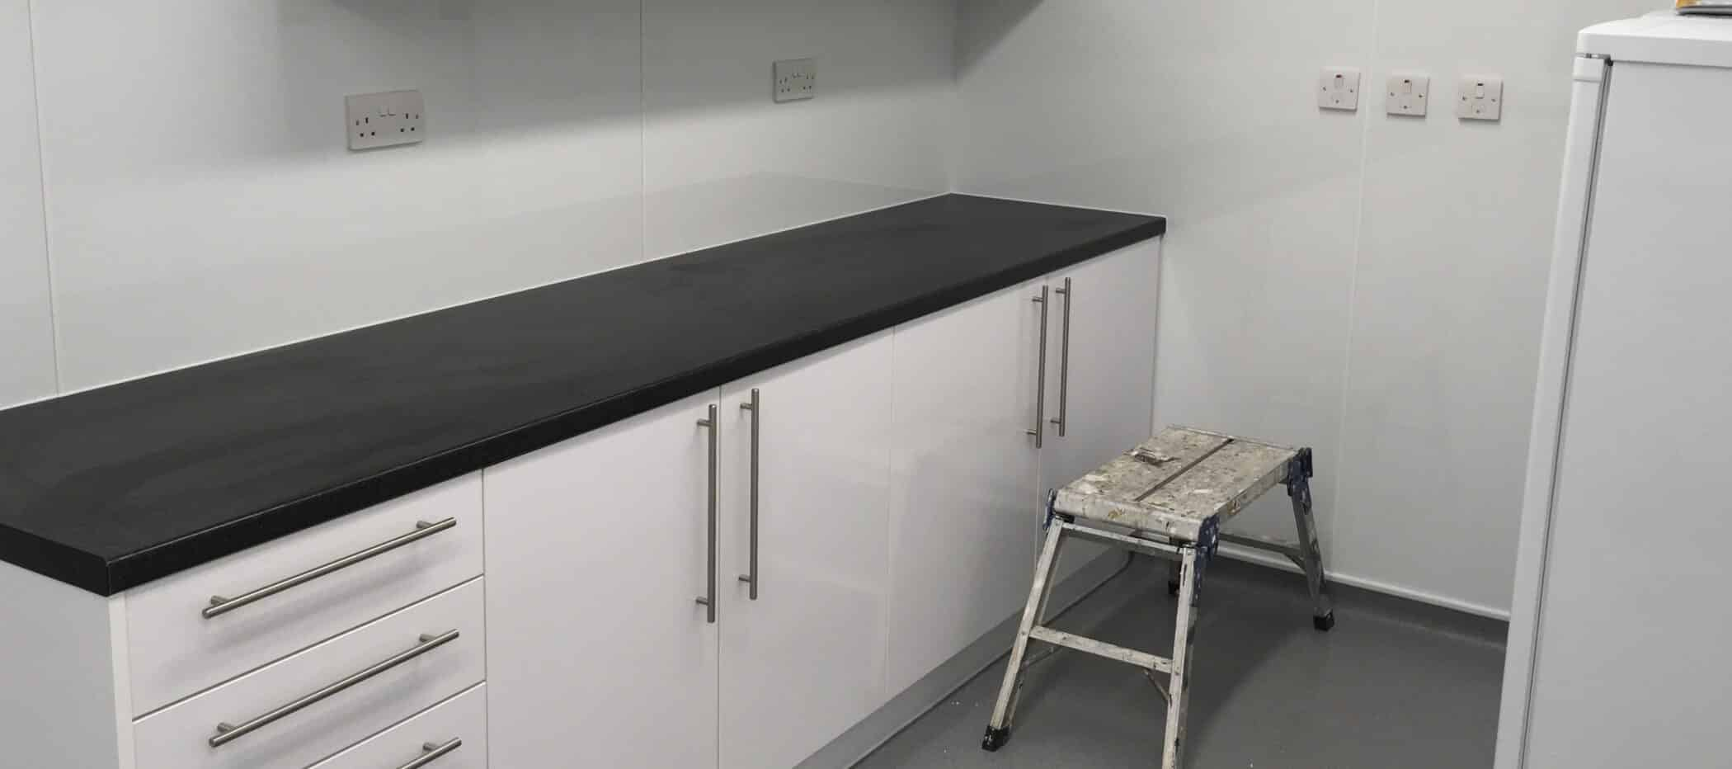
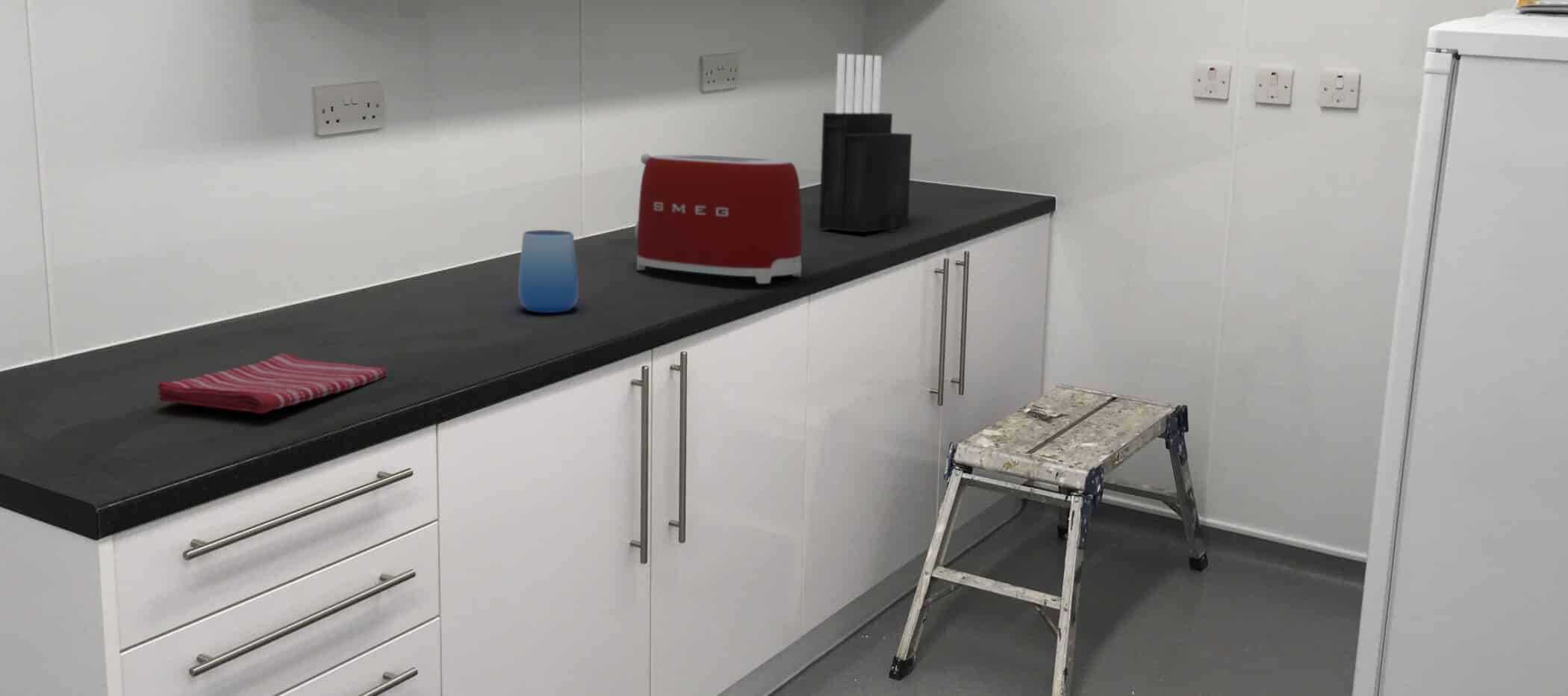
+ cup [517,229,579,314]
+ dish towel [157,352,388,414]
+ toaster [634,153,803,285]
+ knife block [818,53,912,233]
